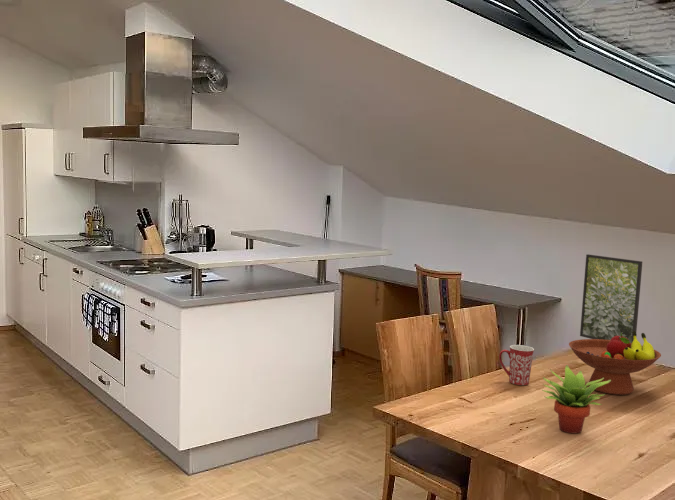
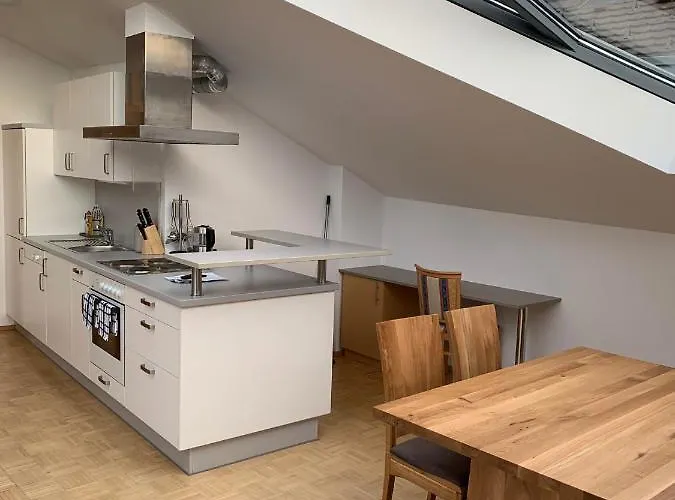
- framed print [579,253,643,343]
- fruit bowl [568,331,662,396]
- succulent plant [541,364,611,434]
- mug [498,344,535,386]
